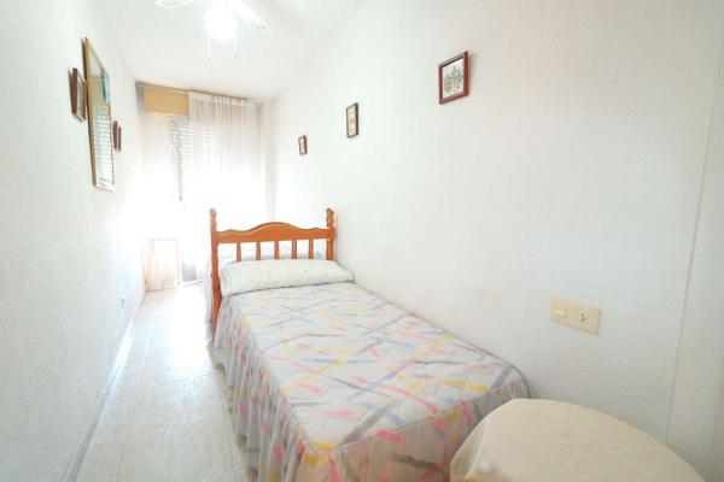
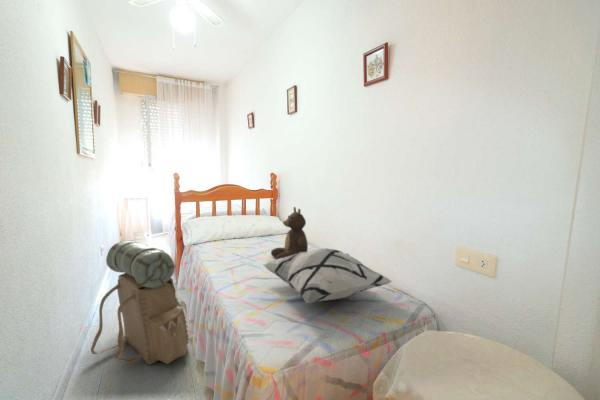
+ decorative pillow [262,247,393,304]
+ teddy bear [270,206,309,260]
+ backpack [90,240,190,365]
